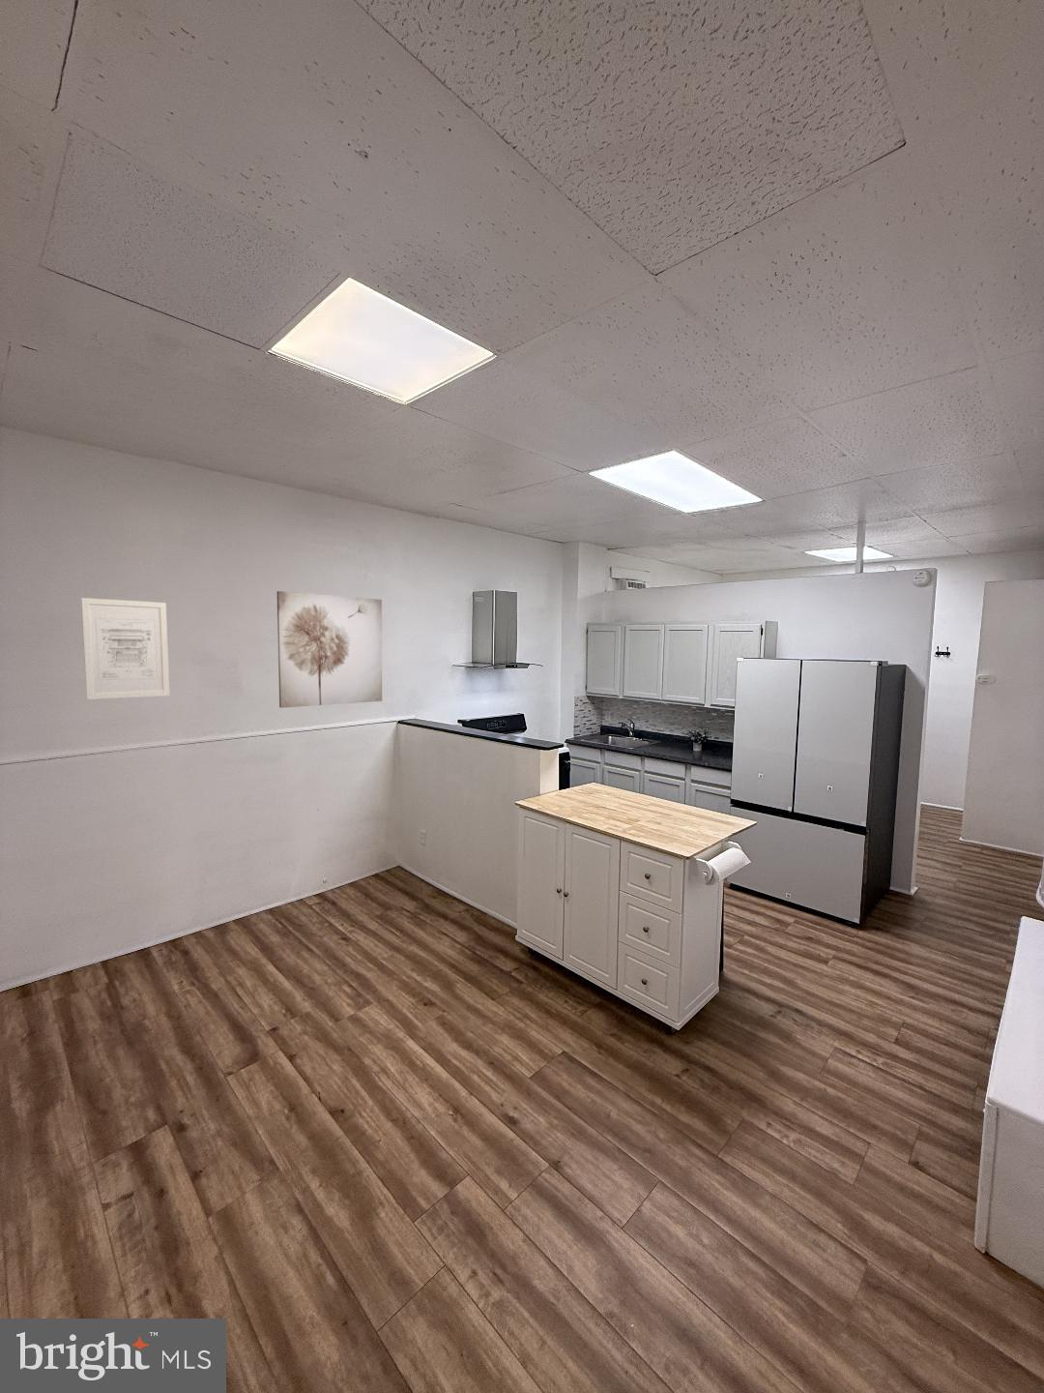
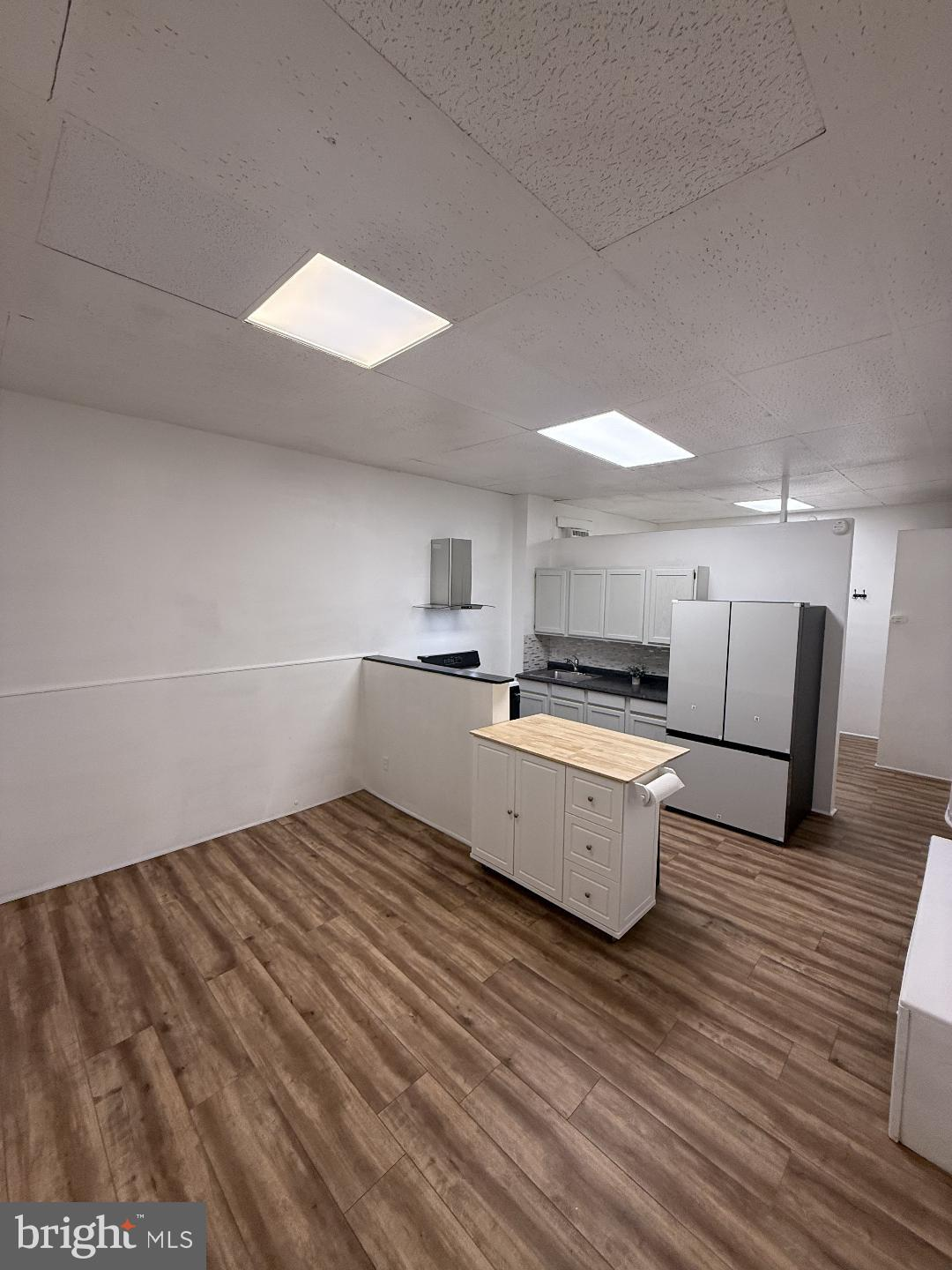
- wall art [80,597,171,701]
- wall art [275,590,383,709]
